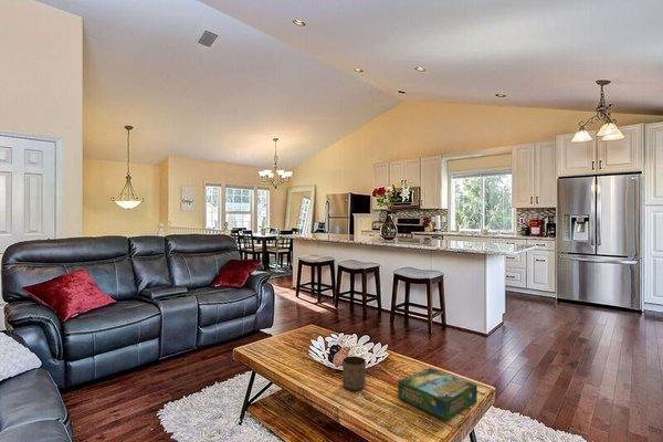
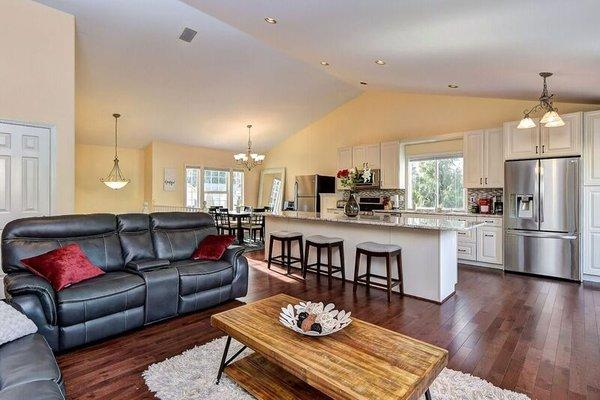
- cup [341,355,367,391]
- board game [397,367,478,422]
